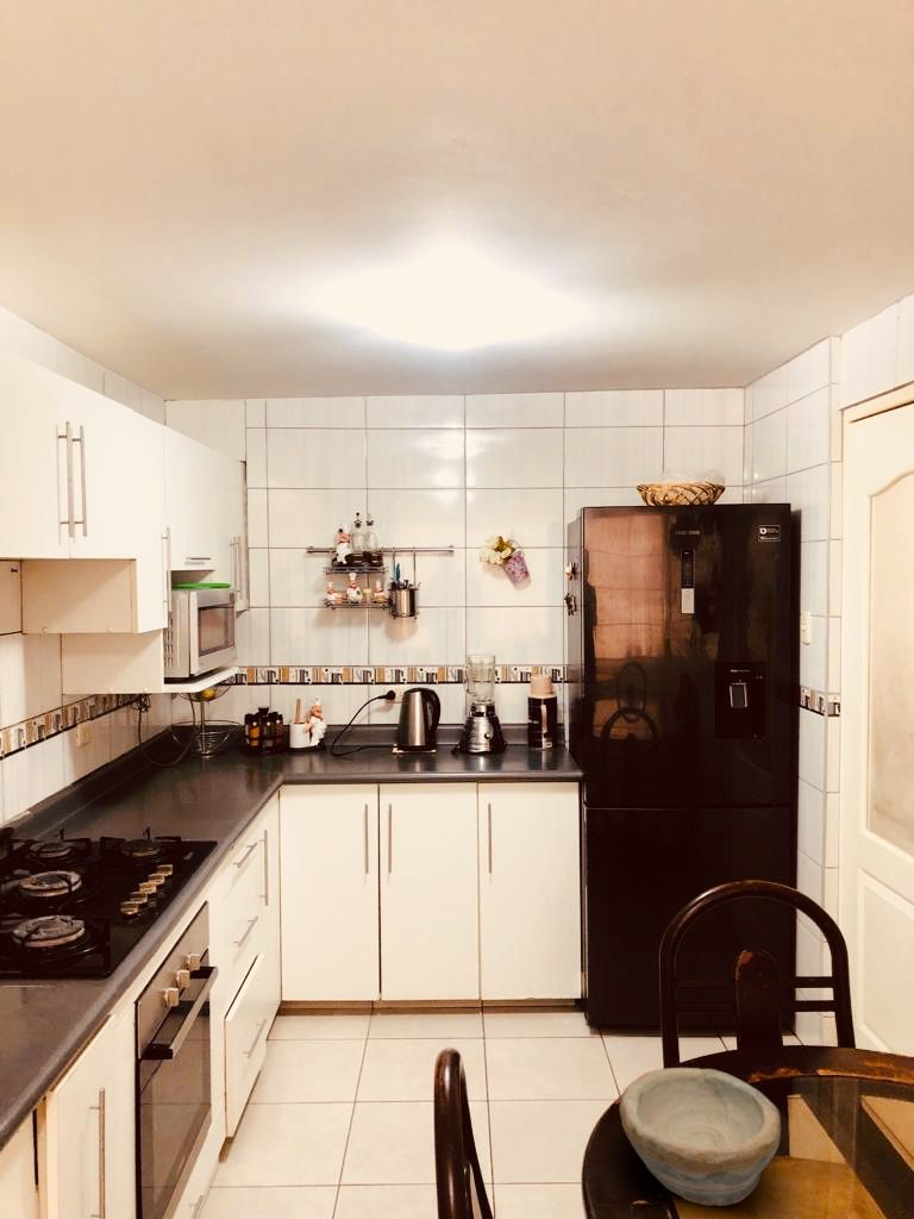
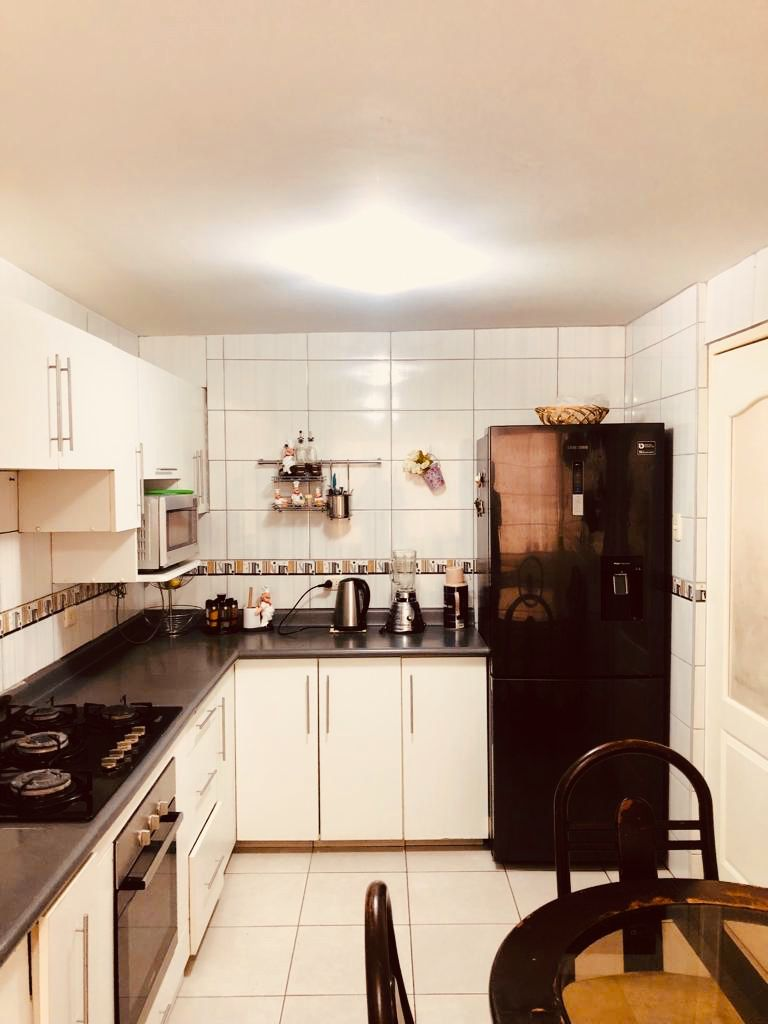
- bowl [618,1067,782,1207]
